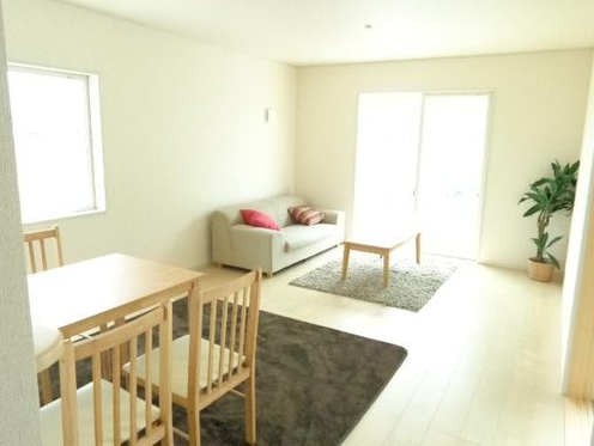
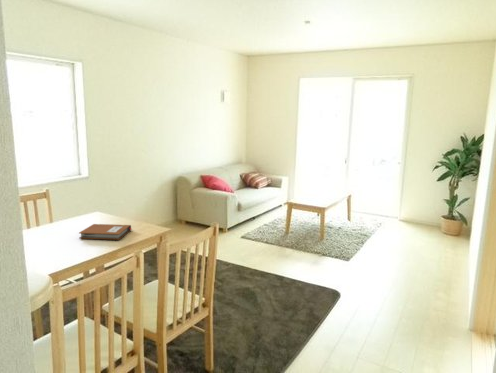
+ notebook [78,223,133,241]
